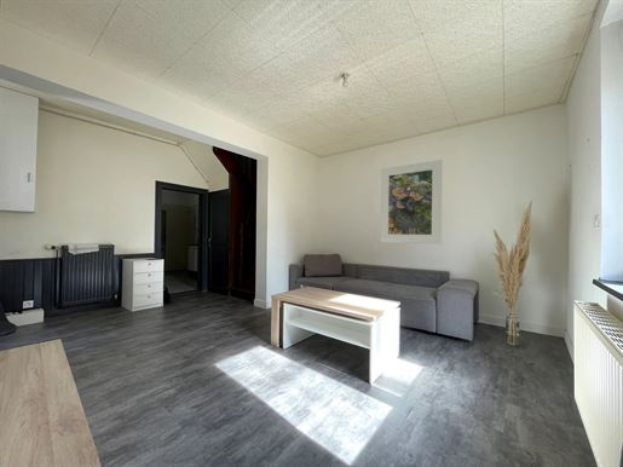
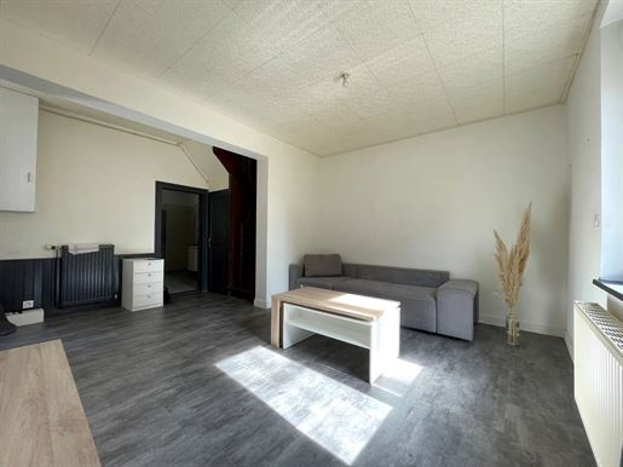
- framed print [380,158,444,244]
